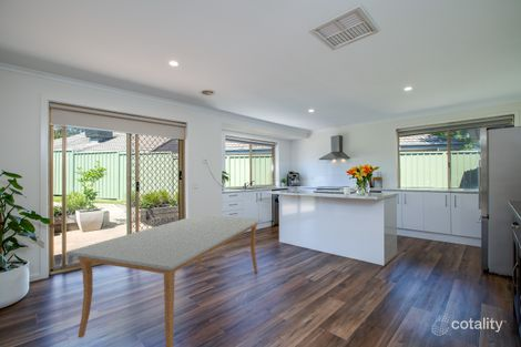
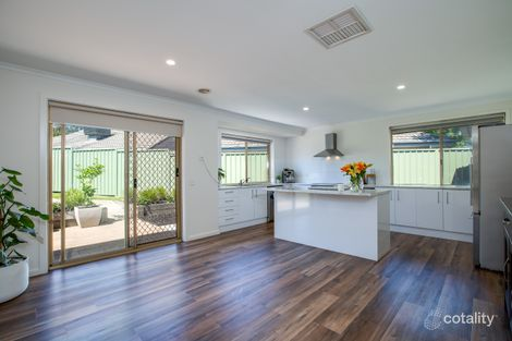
- dining table [65,214,264,347]
